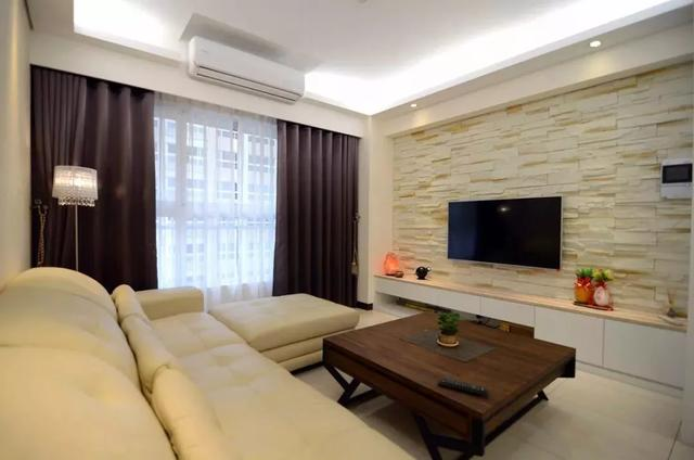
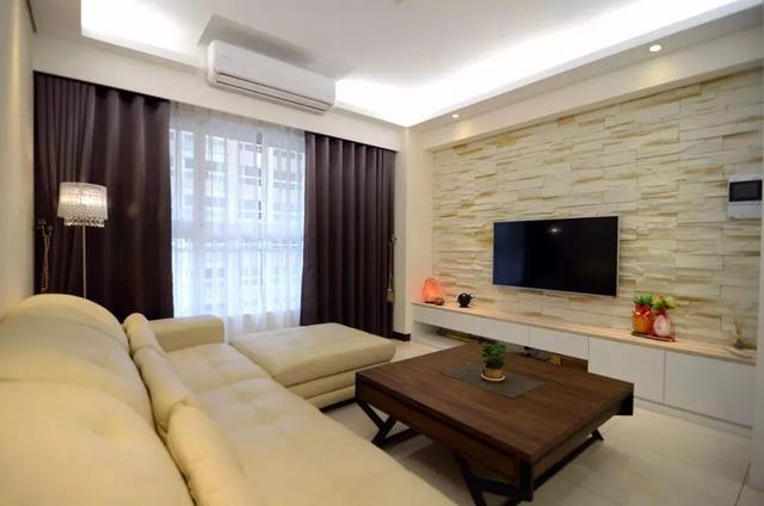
- remote control [436,376,490,397]
